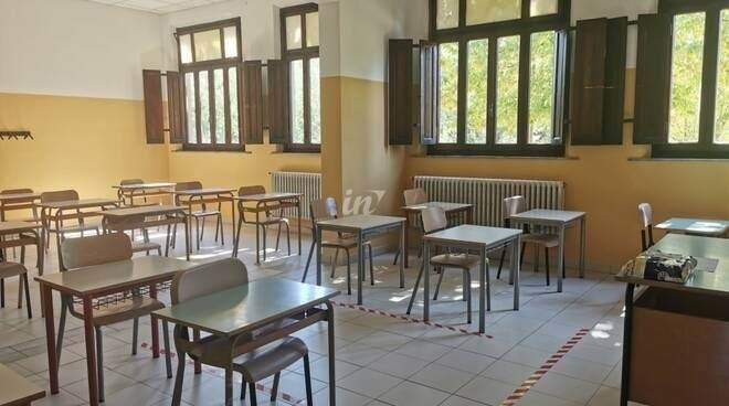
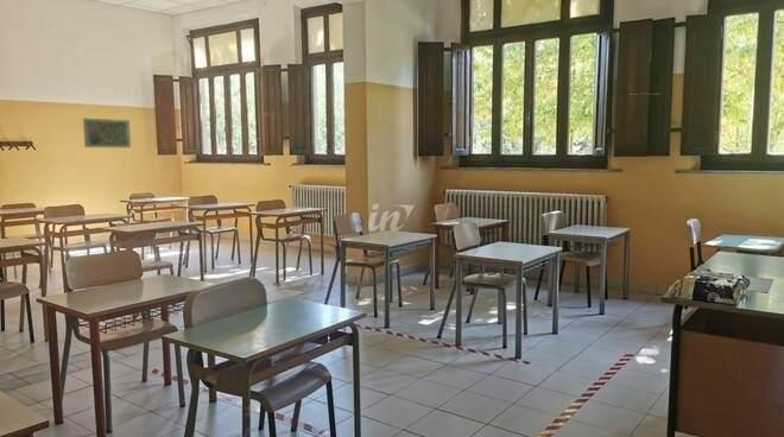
+ road map [82,118,132,148]
